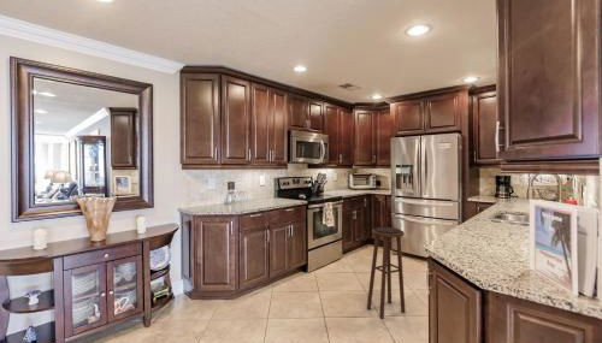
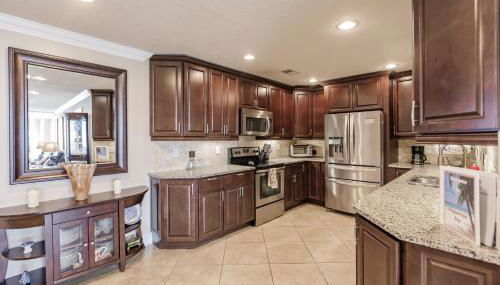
- stool [366,226,406,319]
